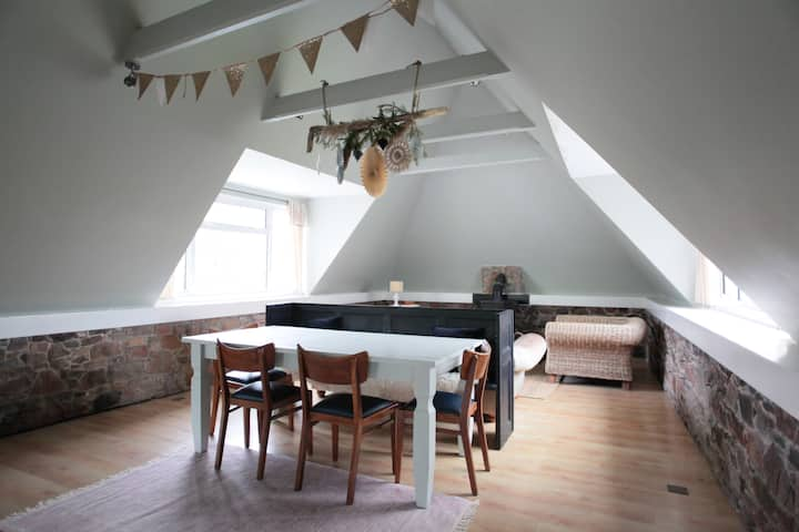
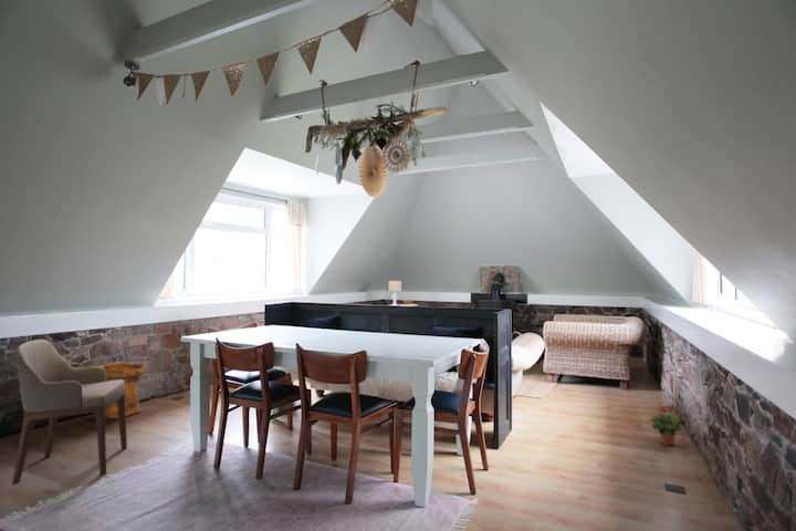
+ armchair [11,339,128,486]
+ potted plant [648,404,689,447]
+ woven basket [98,361,147,419]
